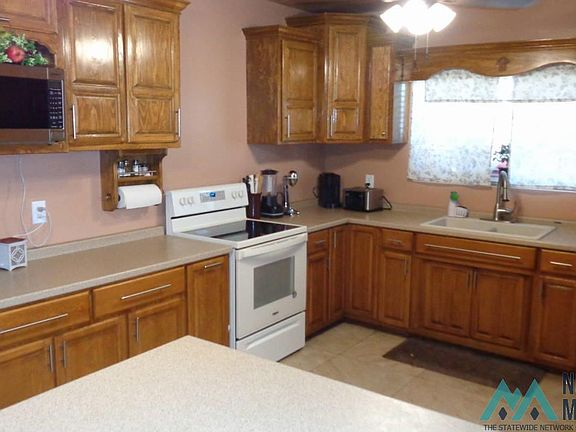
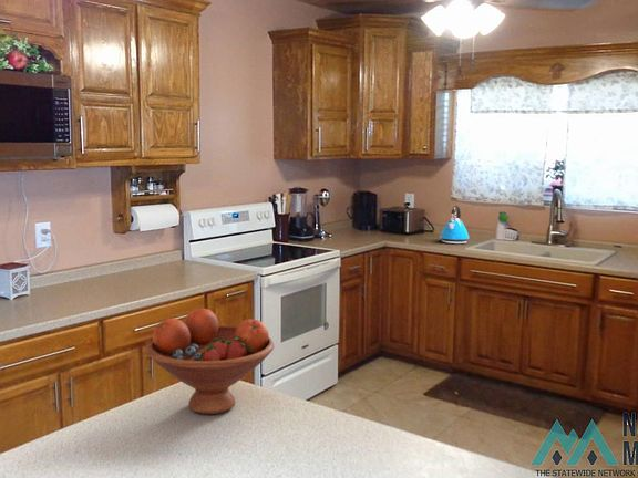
+ fruit bowl [146,308,275,415]
+ kettle [439,205,471,245]
